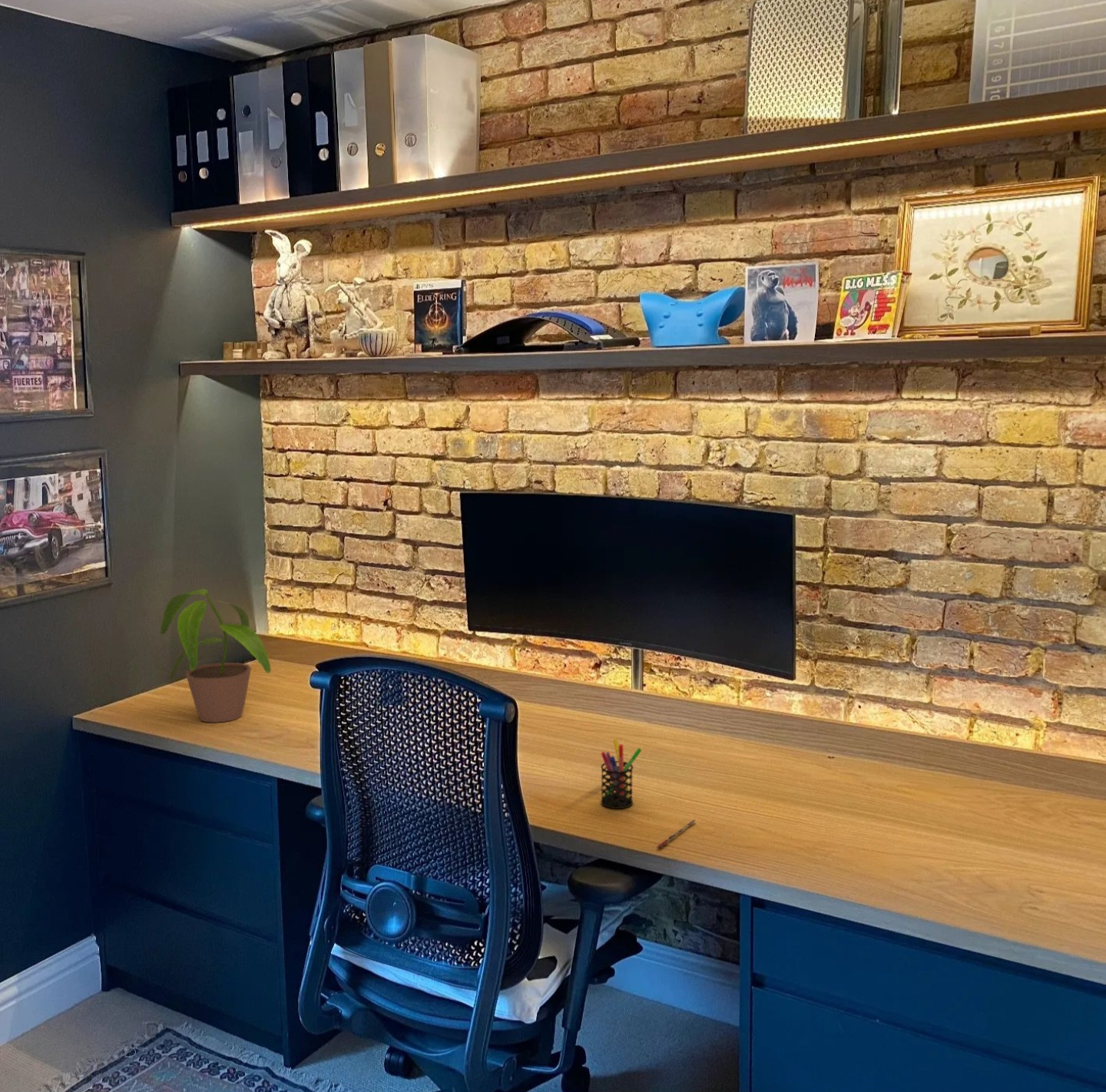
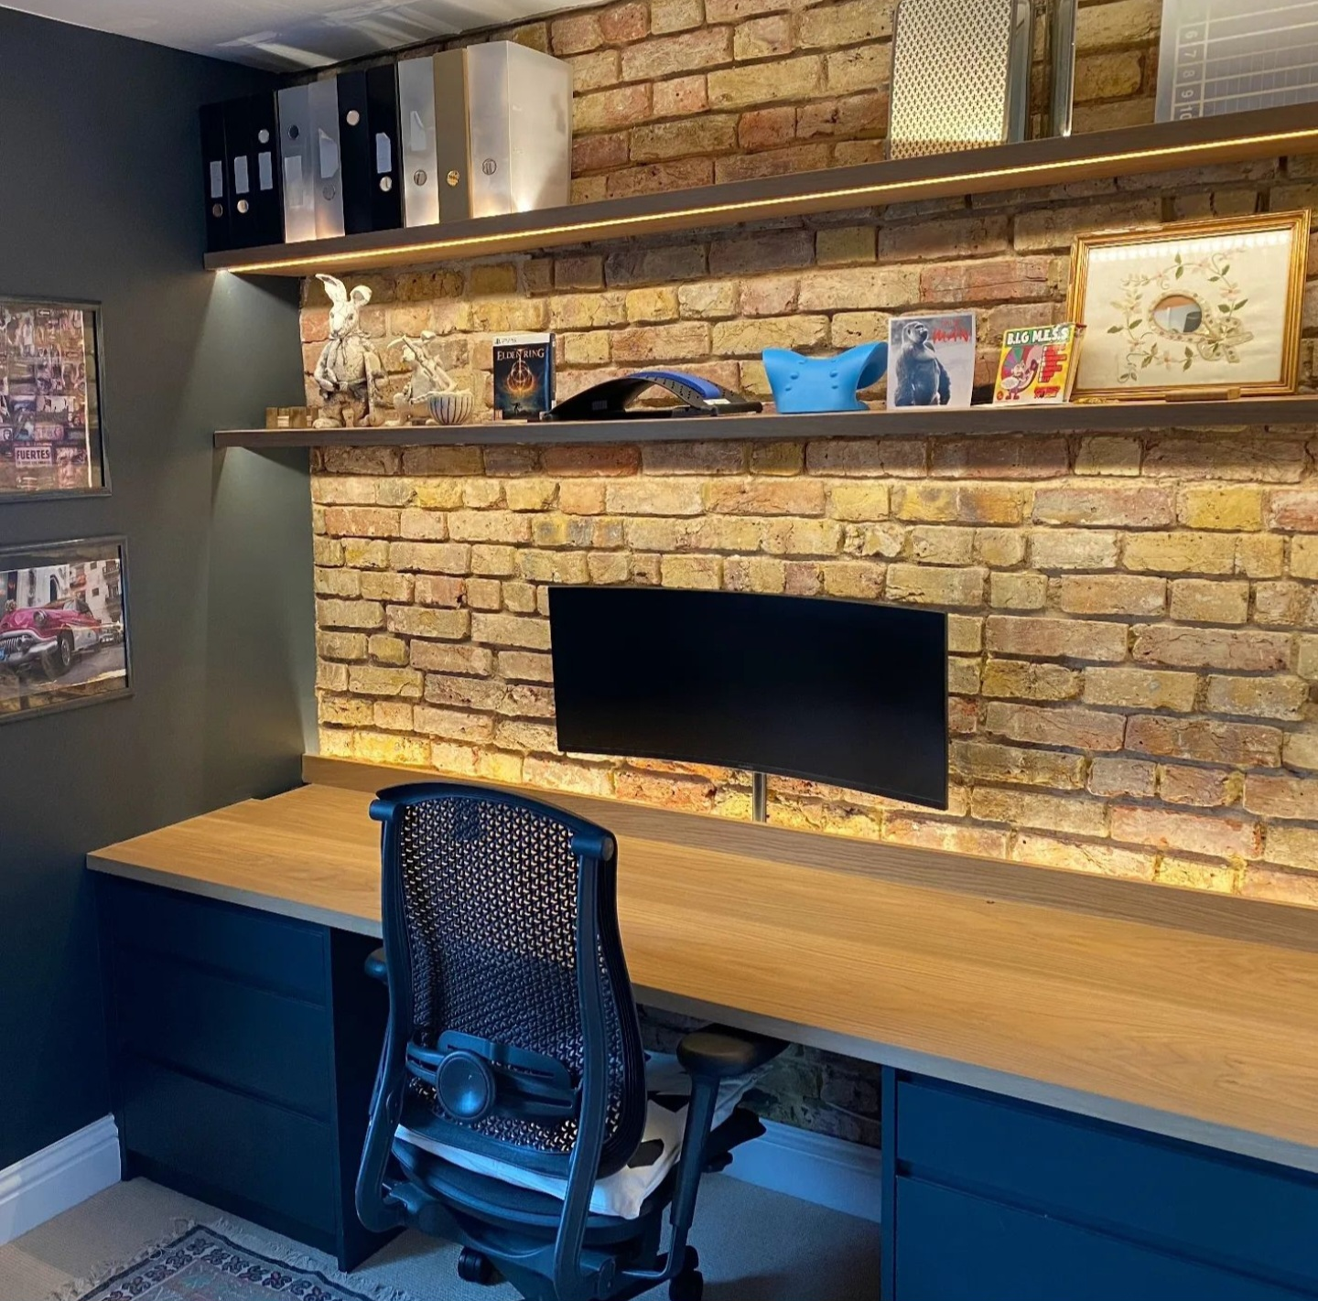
- pen holder [600,739,642,809]
- potted plant [160,588,272,723]
- pen [656,819,696,849]
